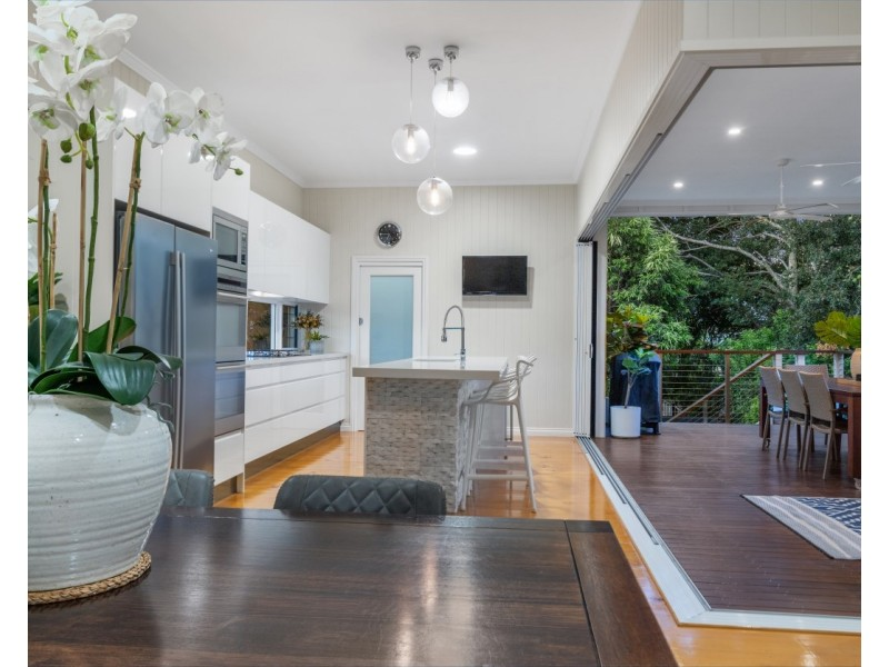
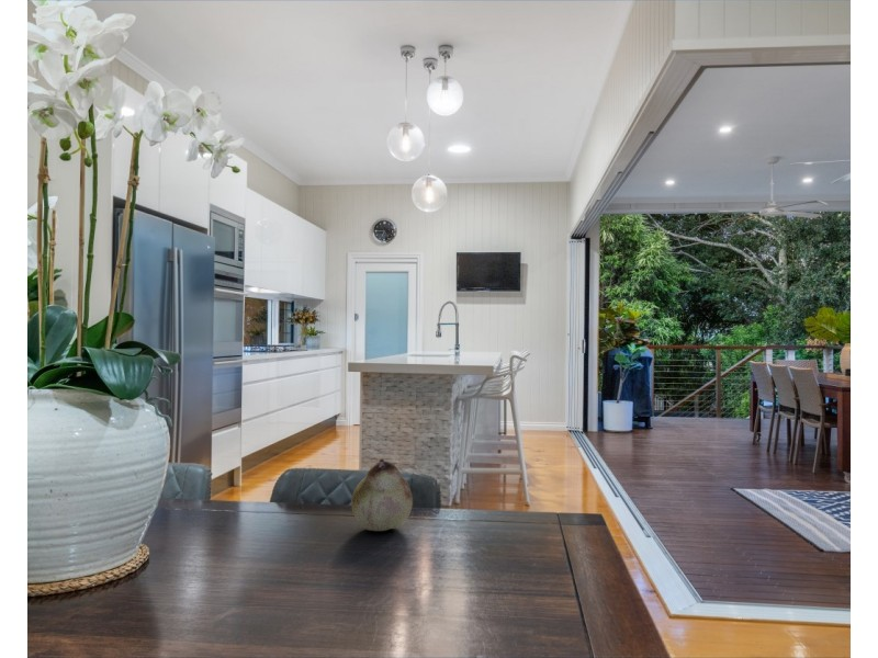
+ fruit [350,458,414,532]
